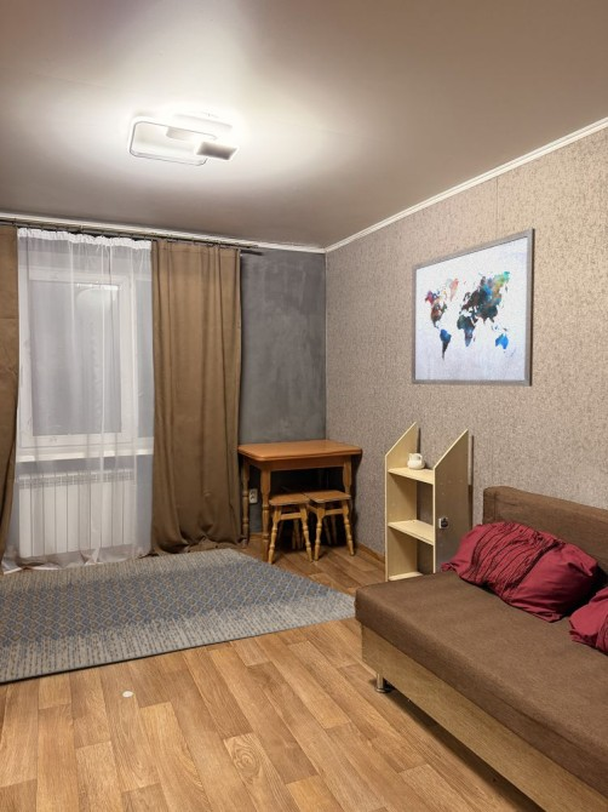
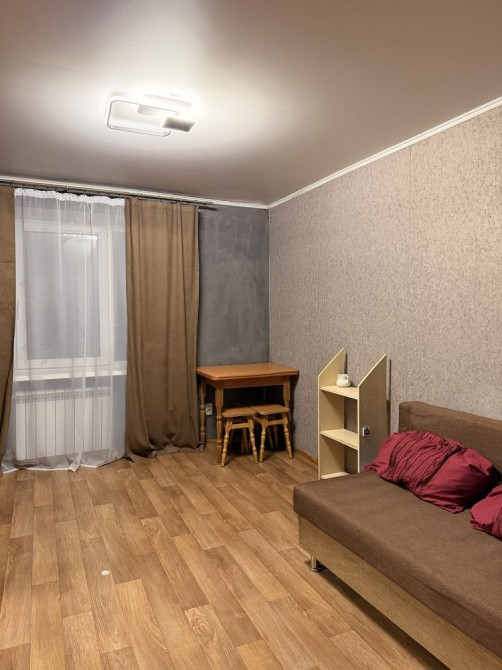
- wall art [411,227,537,388]
- rug [0,548,356,684]
